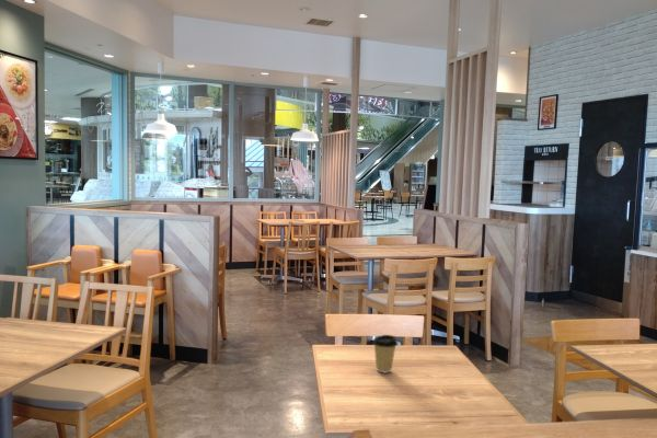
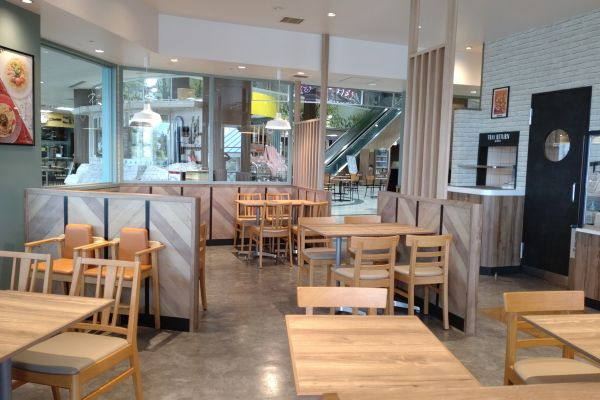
- coffee cup [371,334,399,373]
